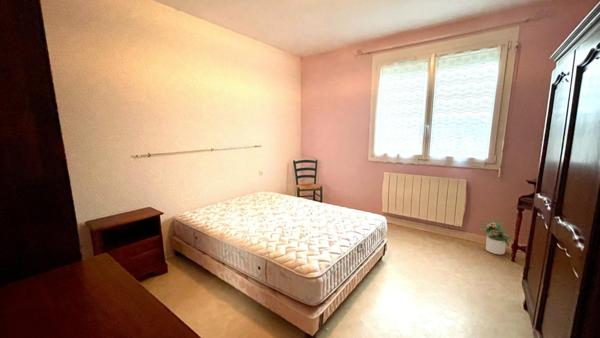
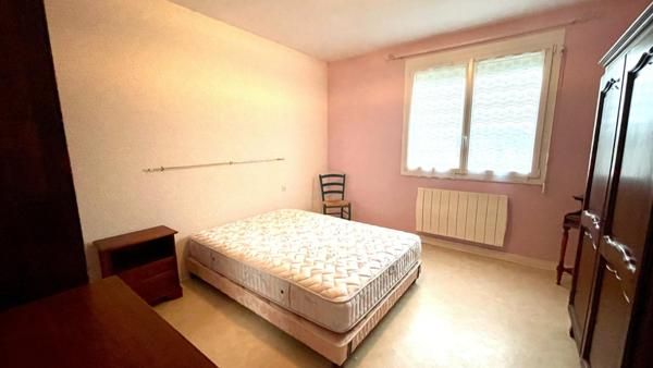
- potted plant [477,219,512,255]
